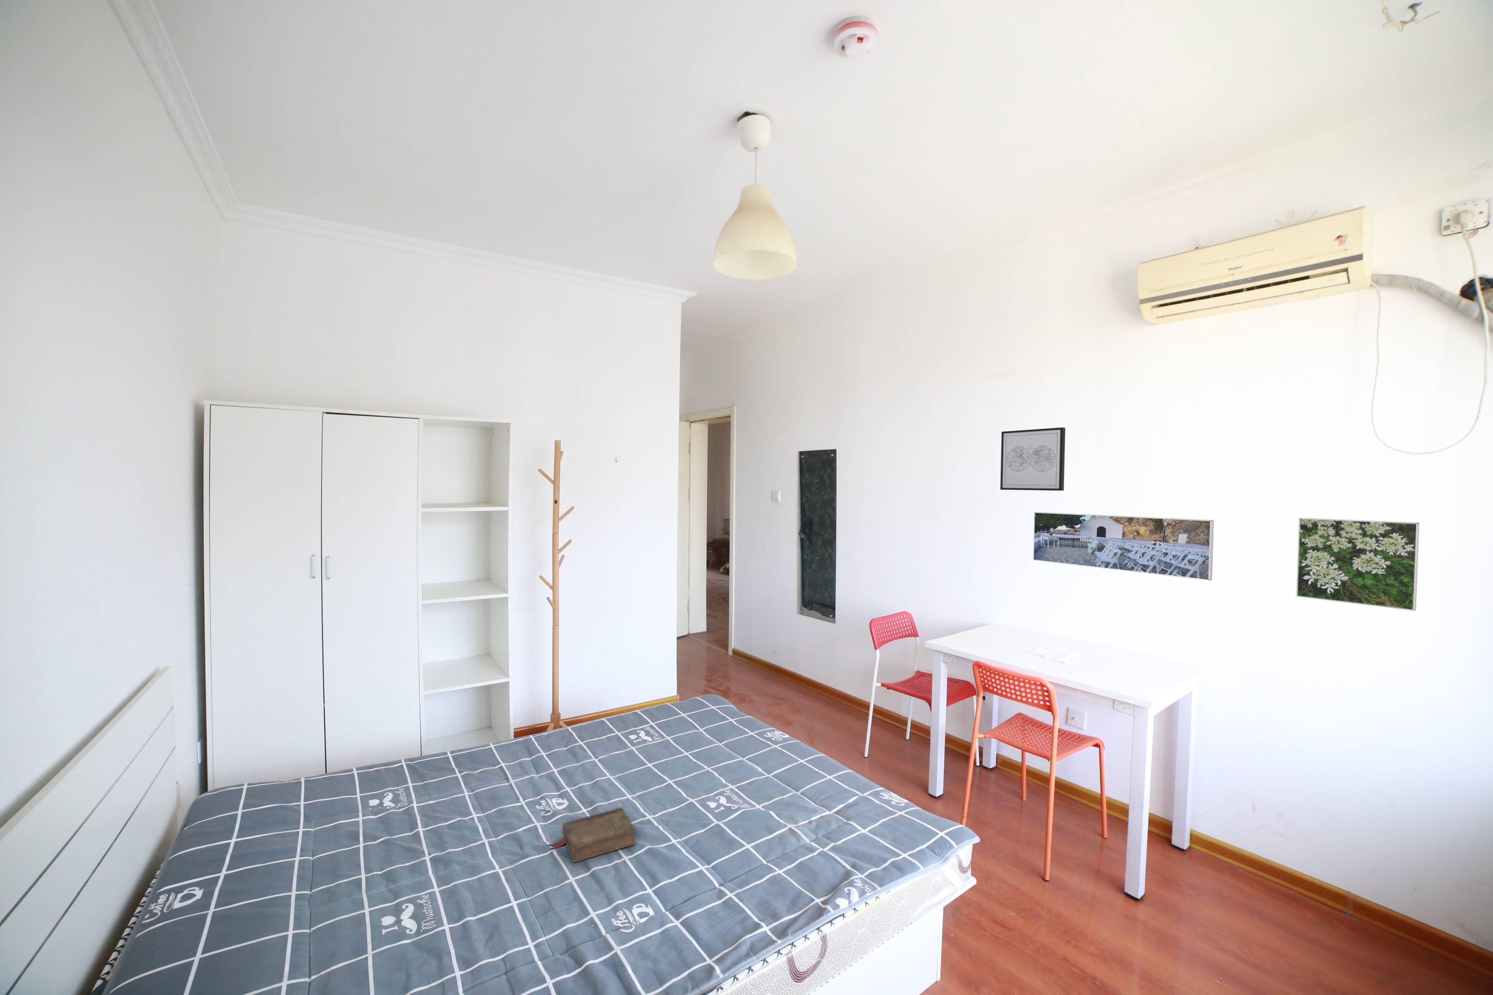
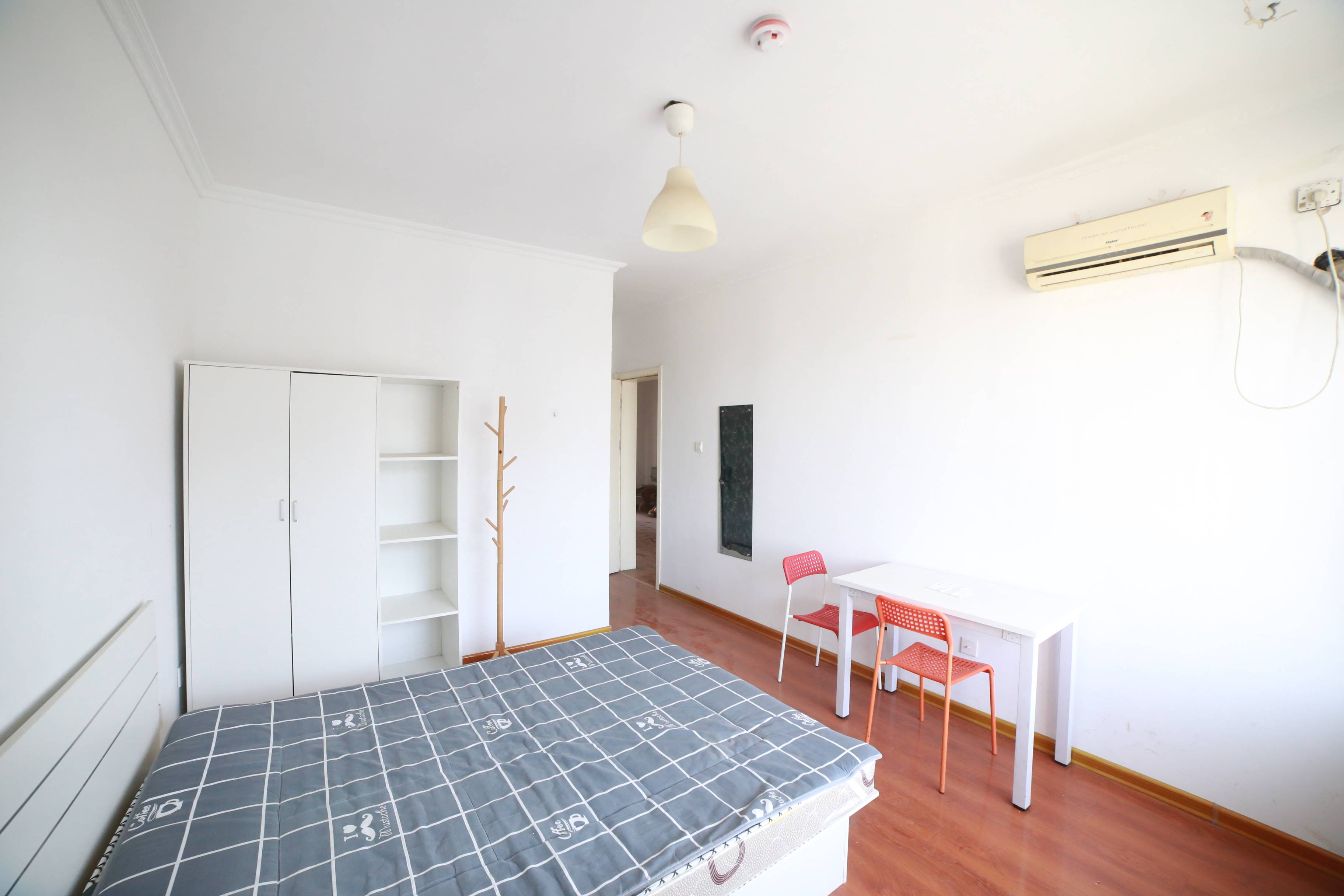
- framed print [1295,517,1420,612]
- book [548,807,635,863]
- wall art [1000,428,1065,491]
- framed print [1033,512,1214,581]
